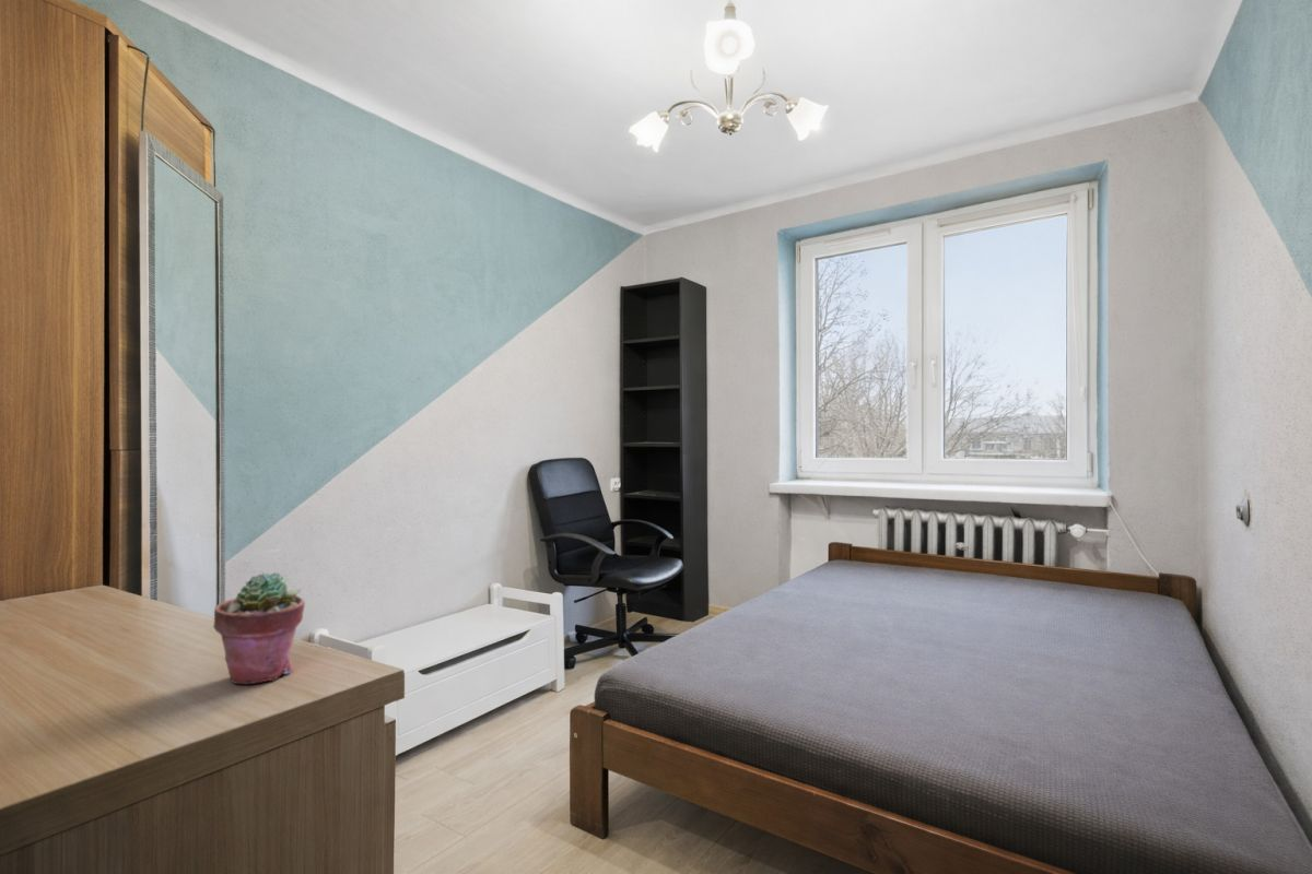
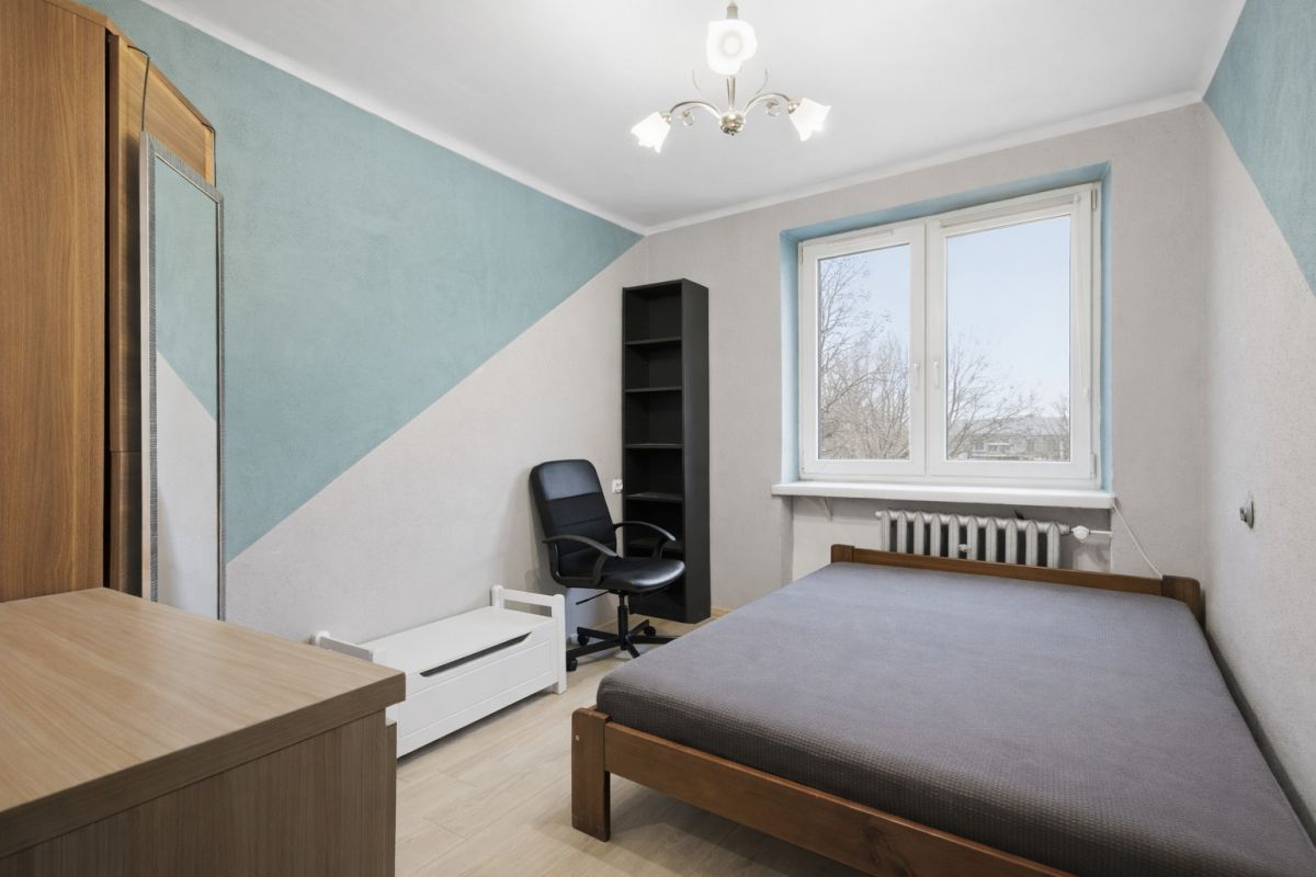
- potted succulent [212,571,306,685]
